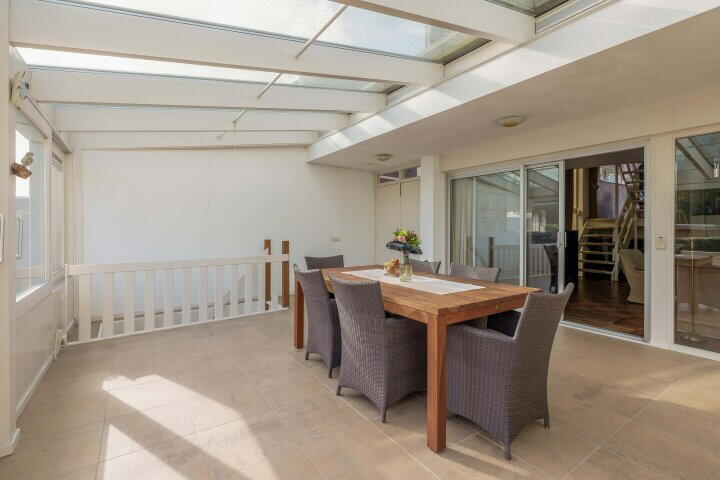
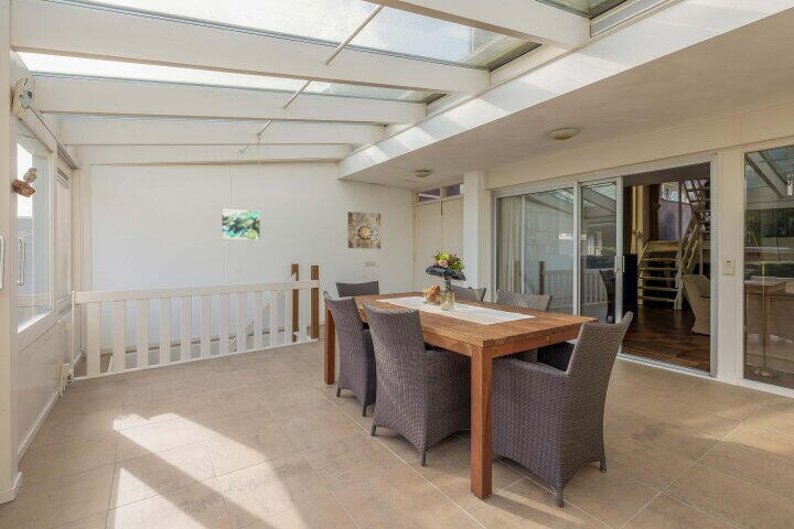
+ wall art [347,210,382,250]
+ wall art [221,207,261,241]
